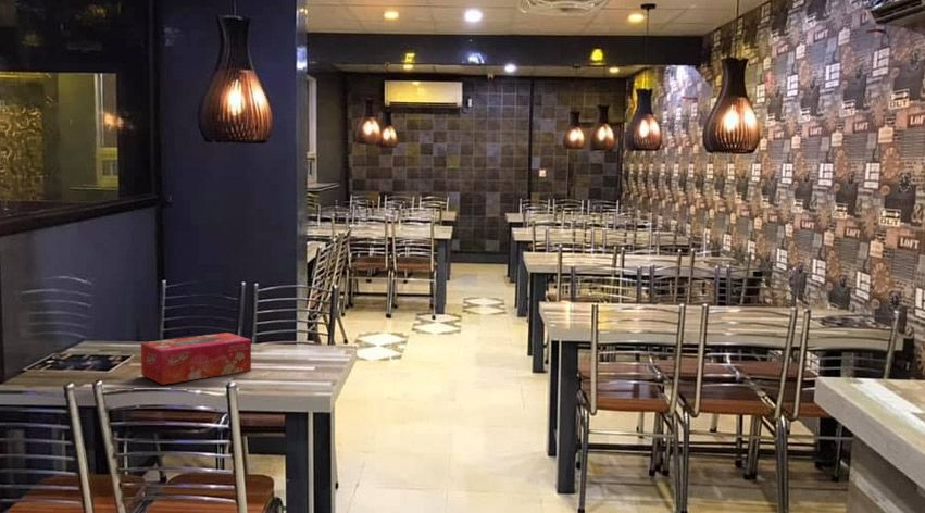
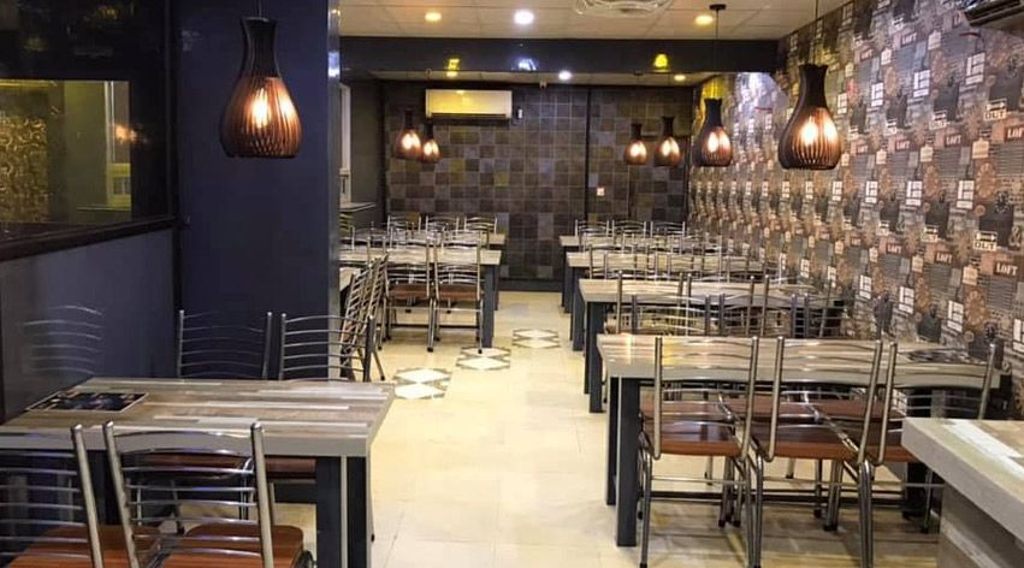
- tissue box [140,331,252,386]
